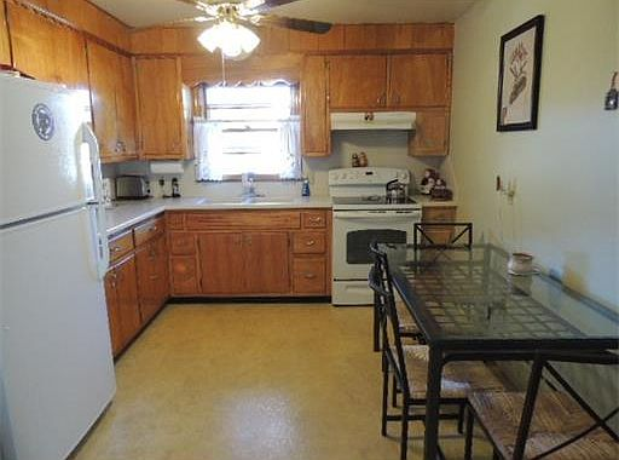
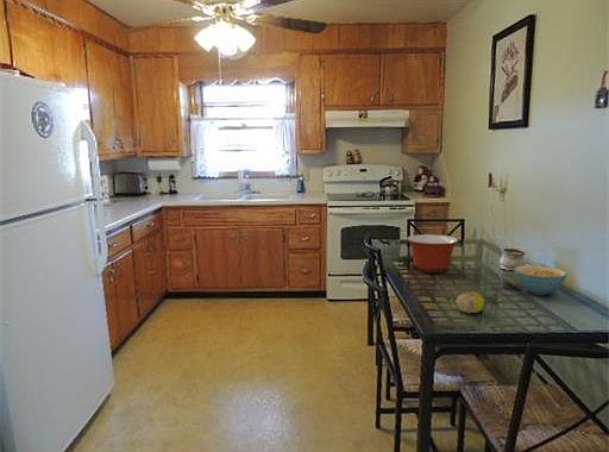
+ mixing bowl [406,233,459,274]
+ fruit [456,291,485,314]
+ cereal bowl [513,264,567,296]
